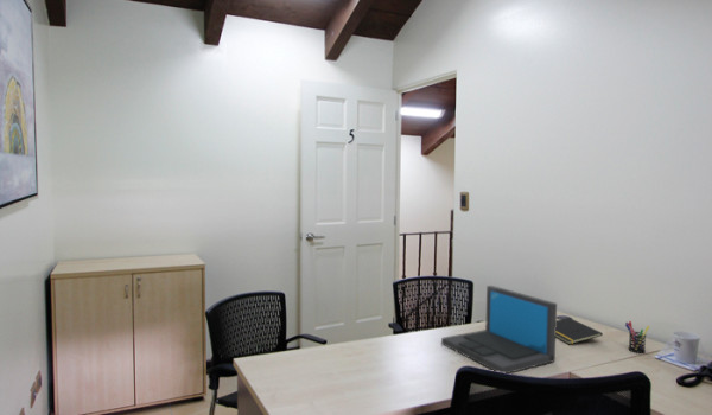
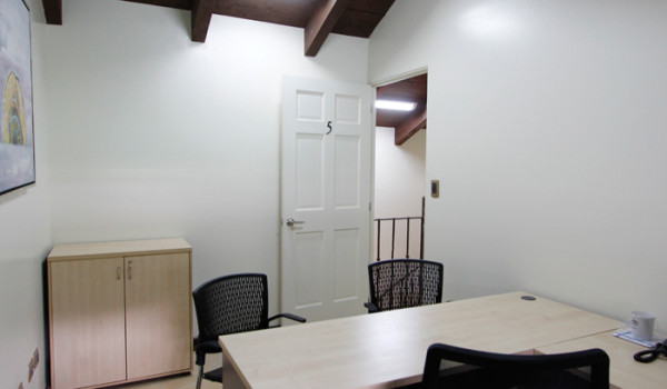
- pen holder [624,320,650,355]
- notepad [555,317,604,345]
- laptop [440,285,558,375]
